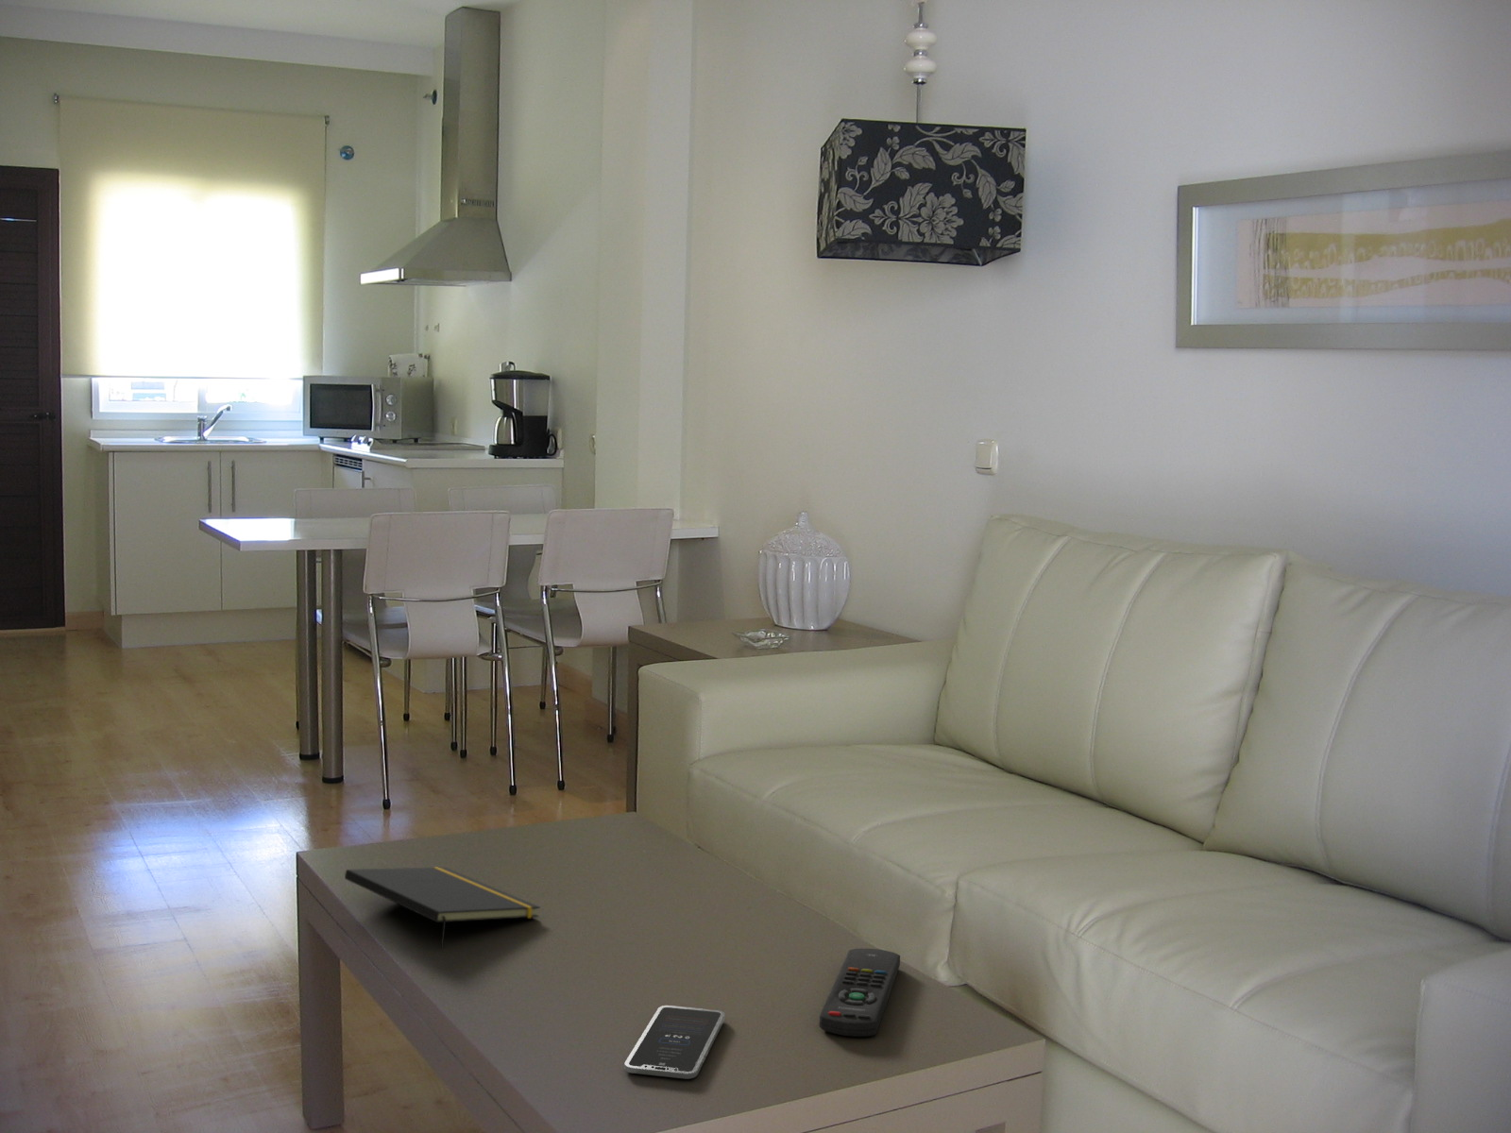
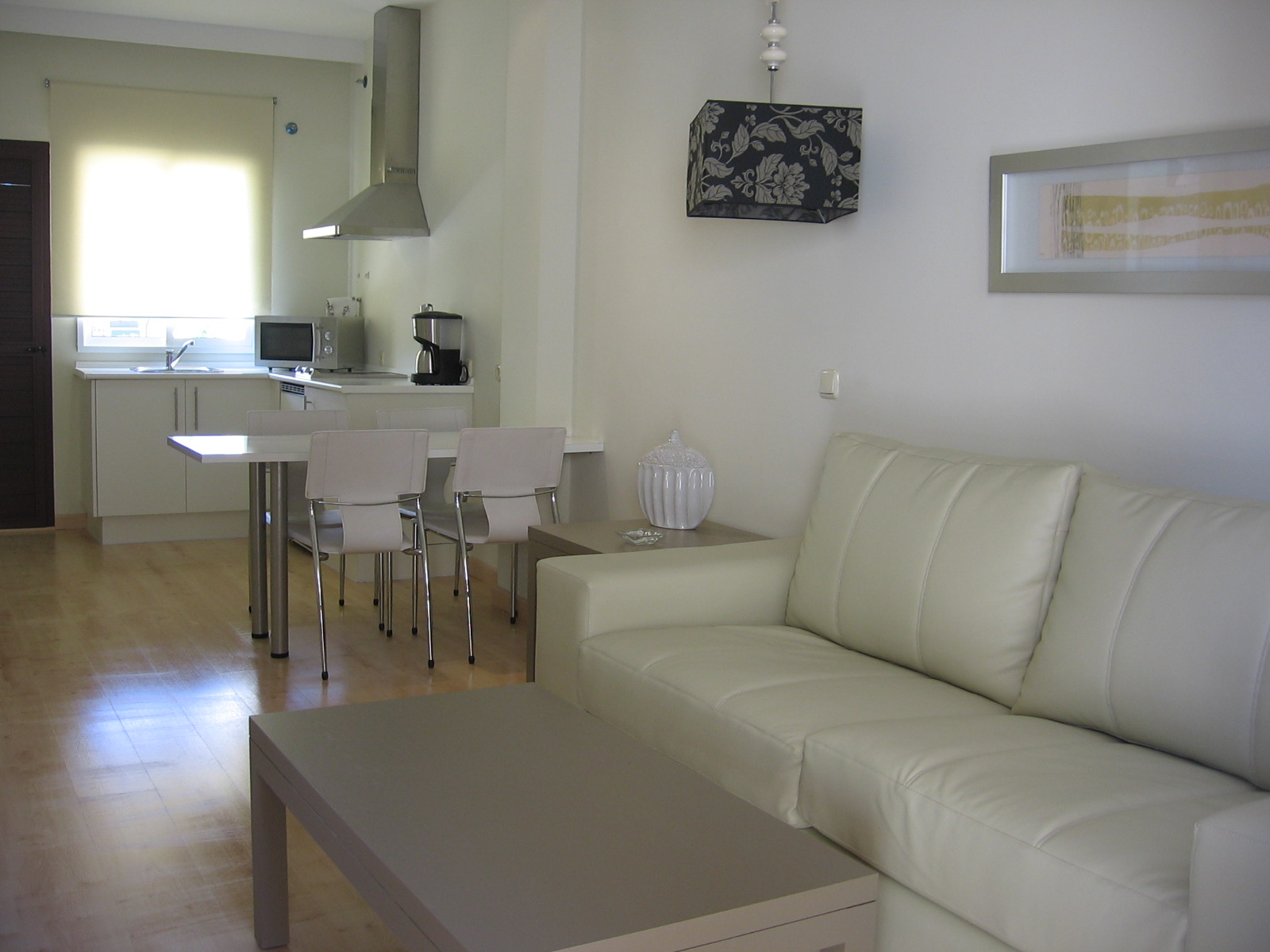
- notepad [344,865,541,949]
- smartphone [623,1004,726,1081]
- remote control [819,949,901,1038]
